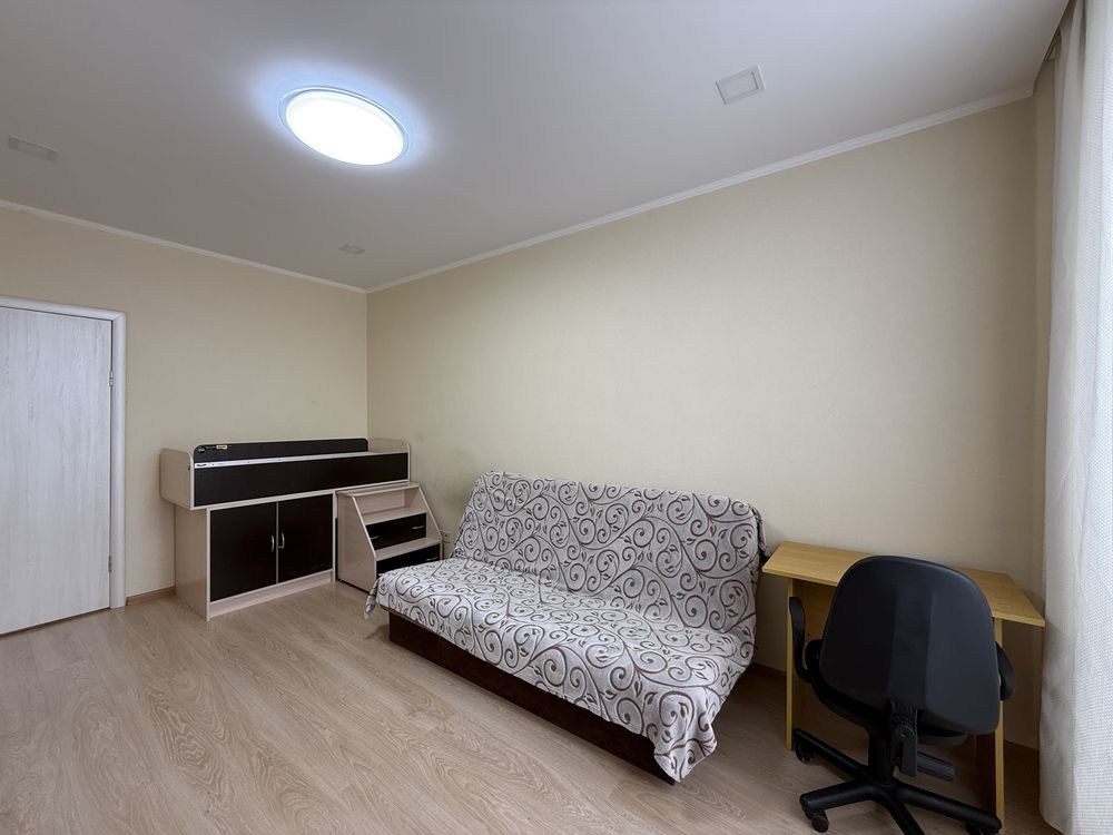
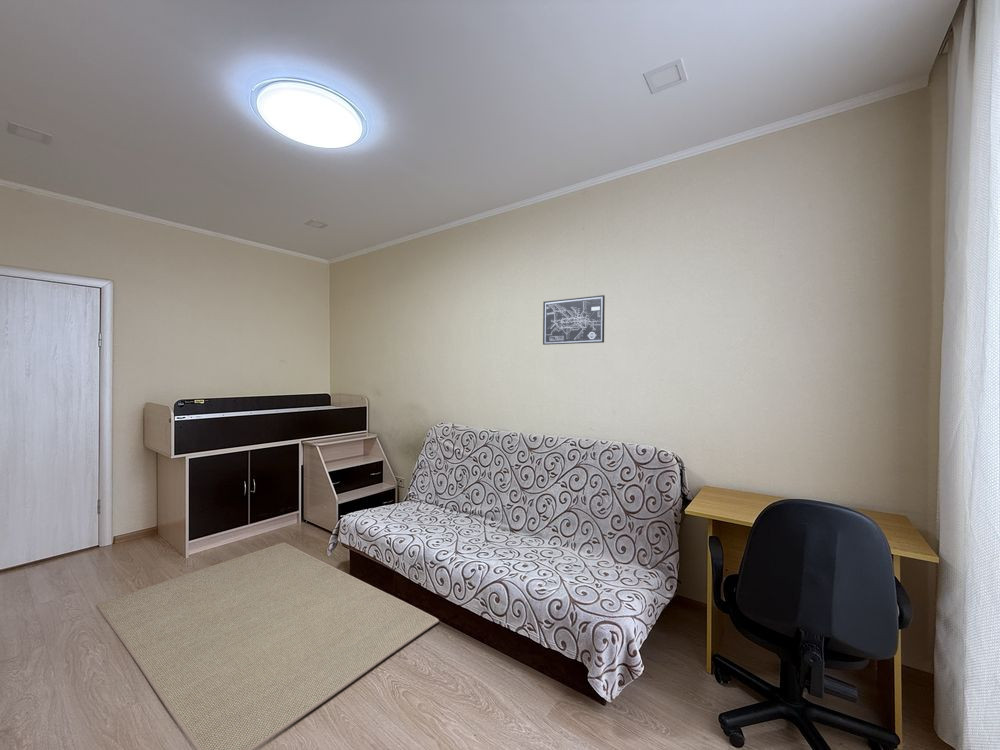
+ wall art [542,294,606,346]
+ rug [95,542,440,750]
